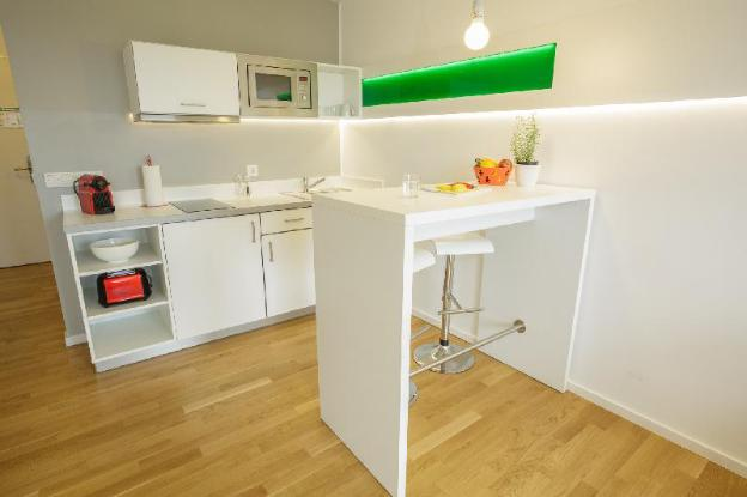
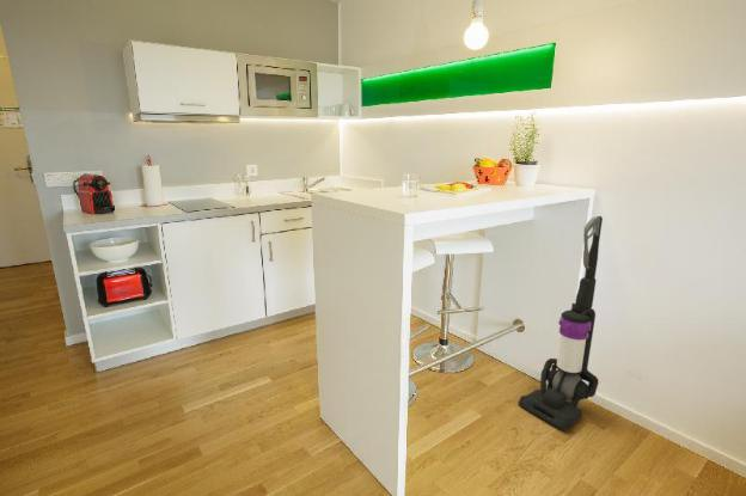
+ vacuum cleaner [518,215,604,431]
